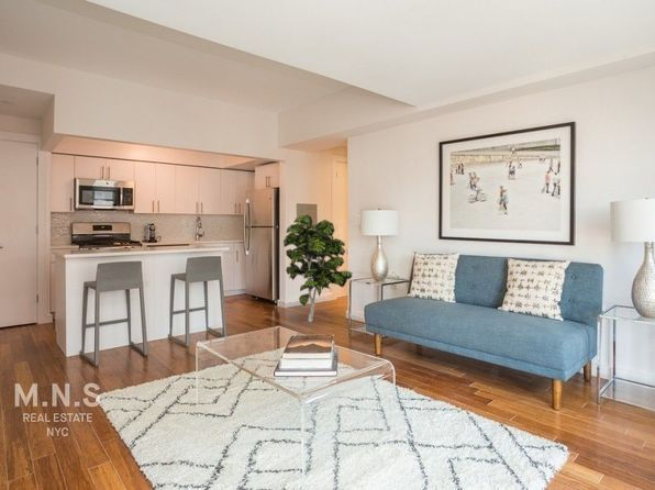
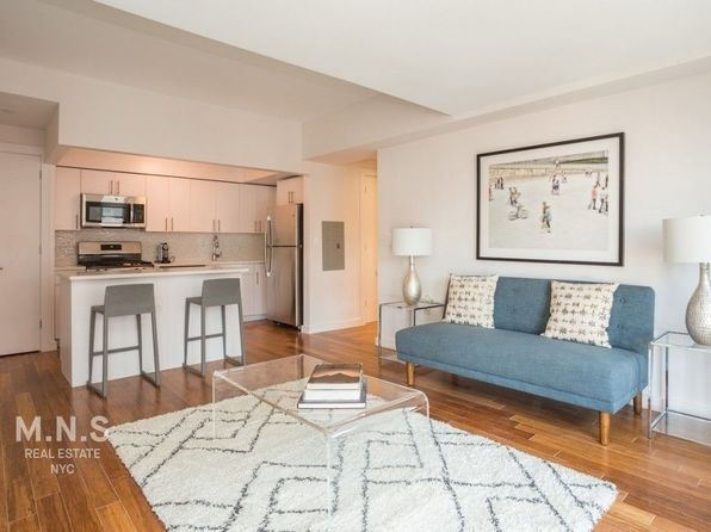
- indoor plant [282,213,354,323]
